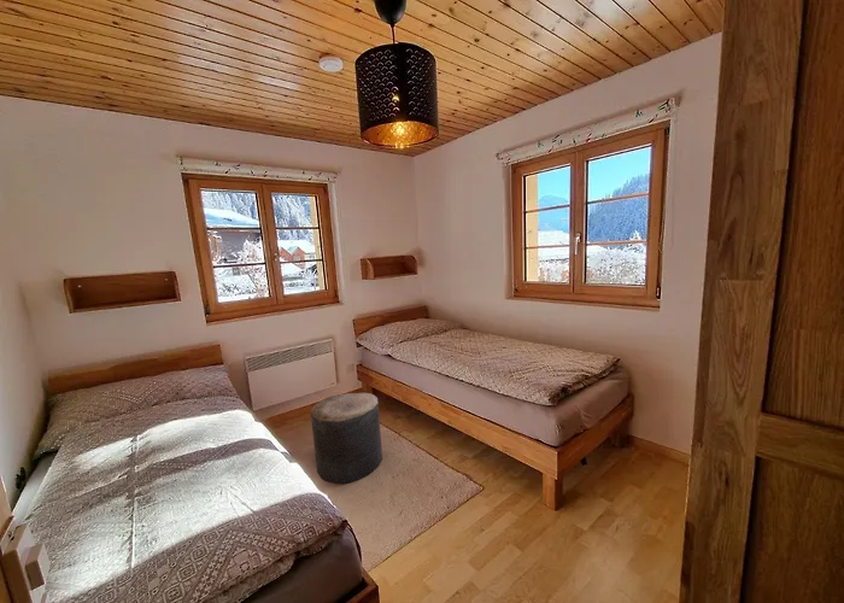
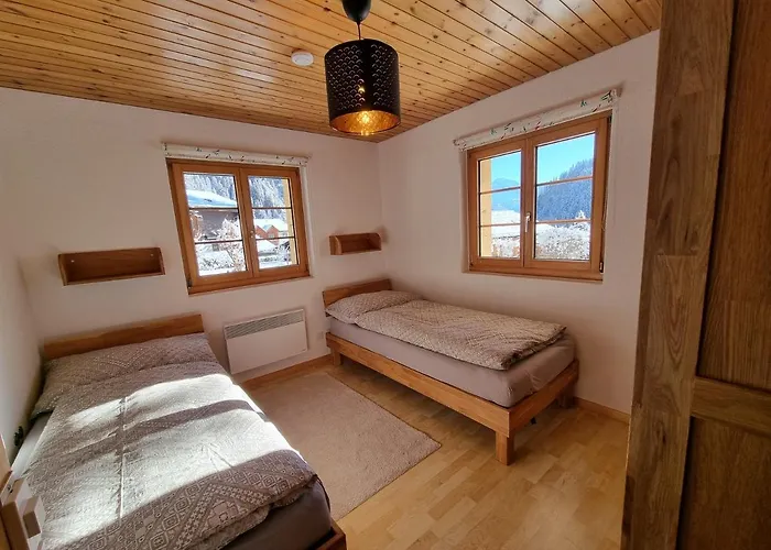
- stool [310,392,383,485]
